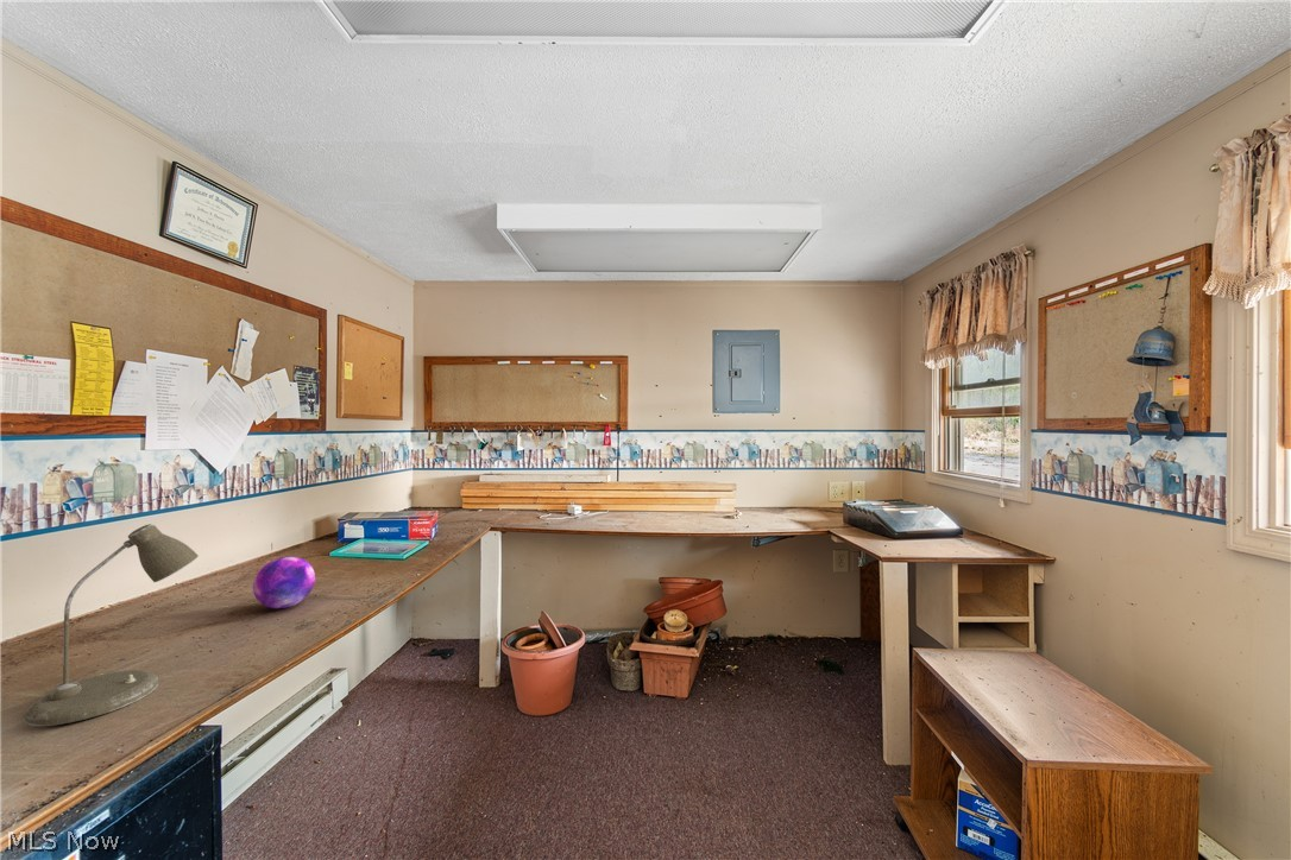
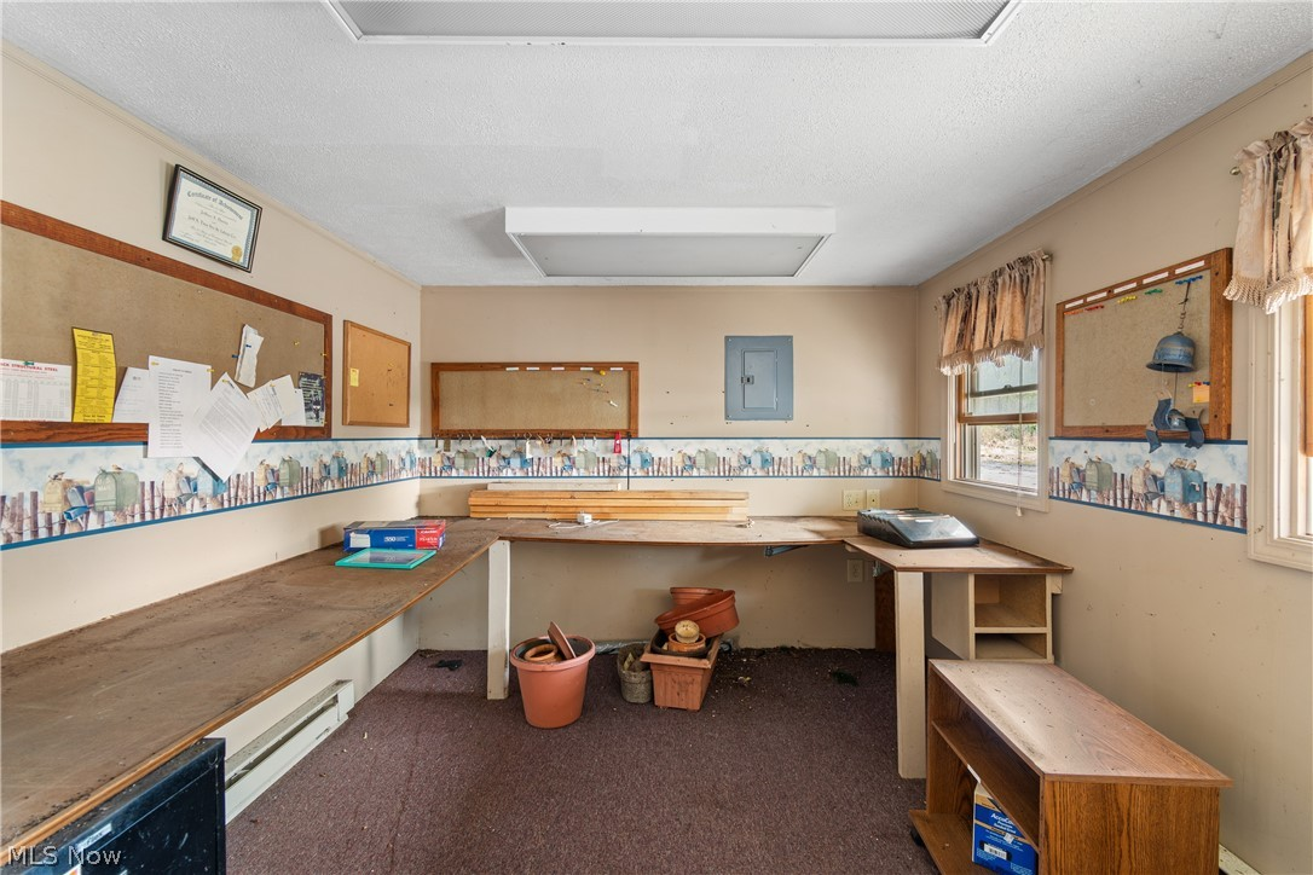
- desk lamp [23,523,200,727]
- decorative orb [252,556,316,609]
